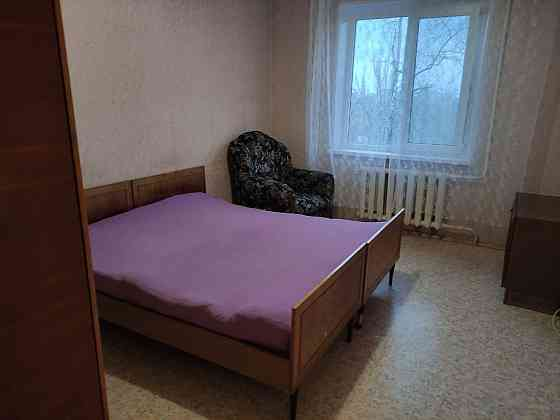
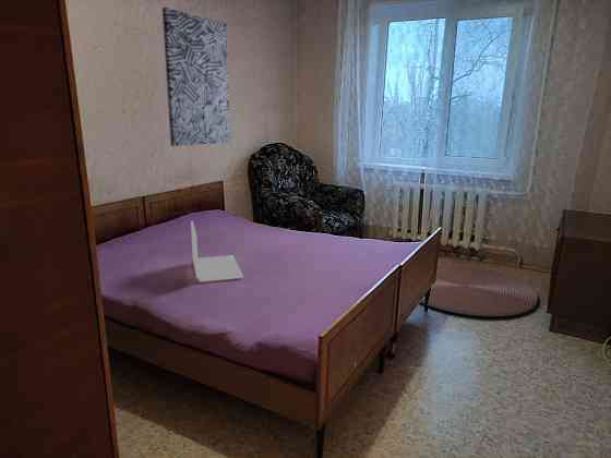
+ rug [419,263,539,317]
+ wall art [161,7,231,147]
+ laptop [190,220,244,282]
